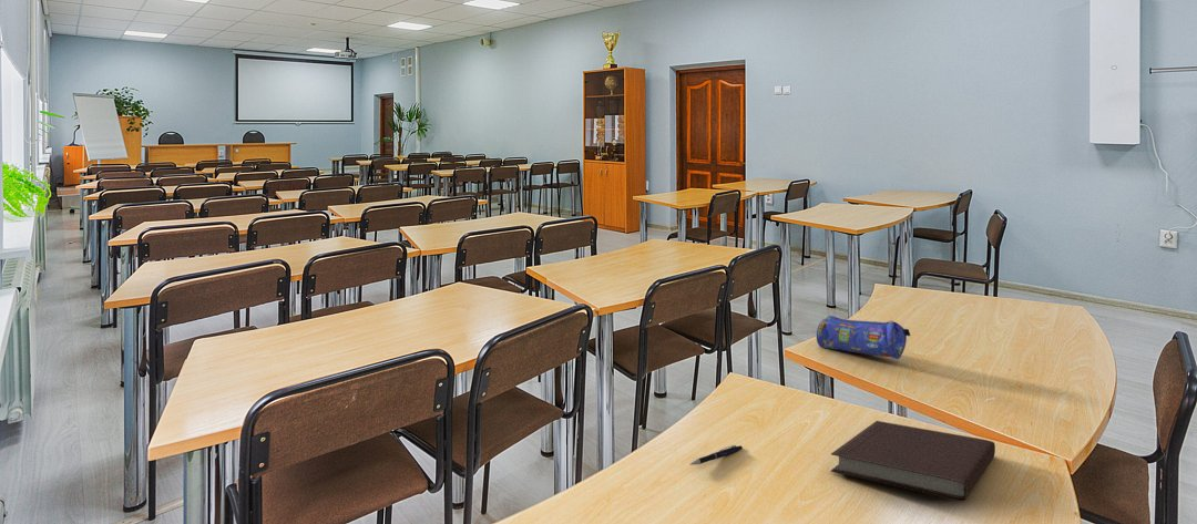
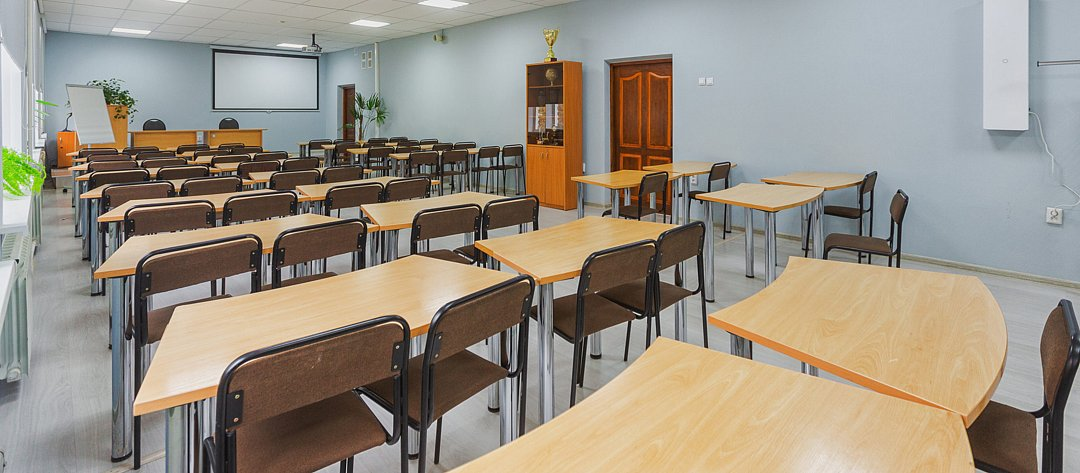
- notebook [829,420,996,502]
- pen [689,444,744,466]
- pencil case [816,315,912,360]
